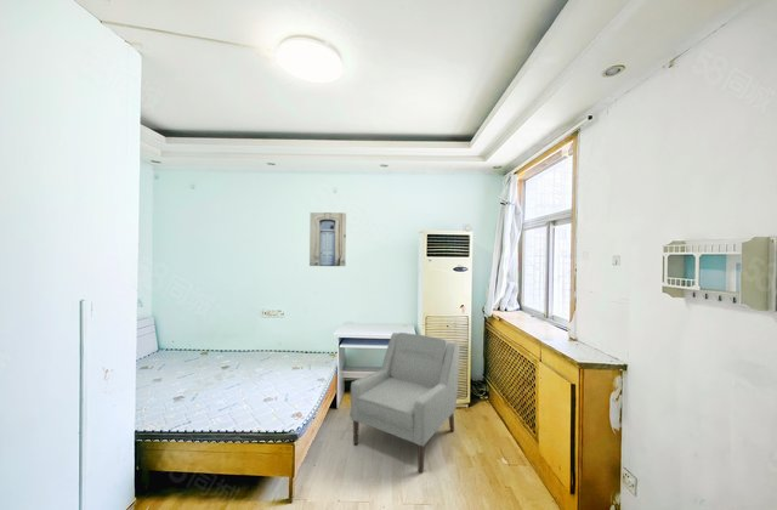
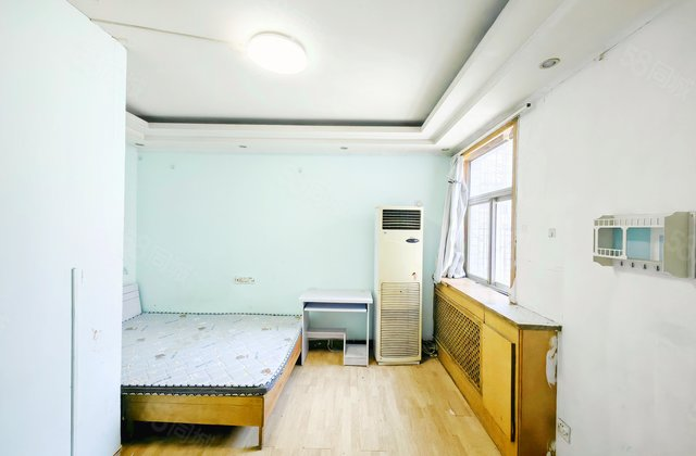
- chair [350,332,461,474]
- wall art [308,211,347,267]
